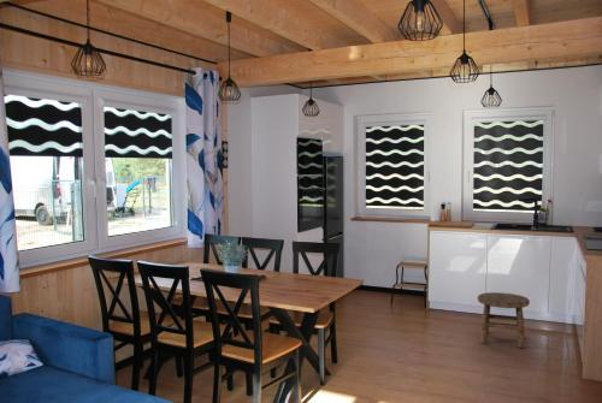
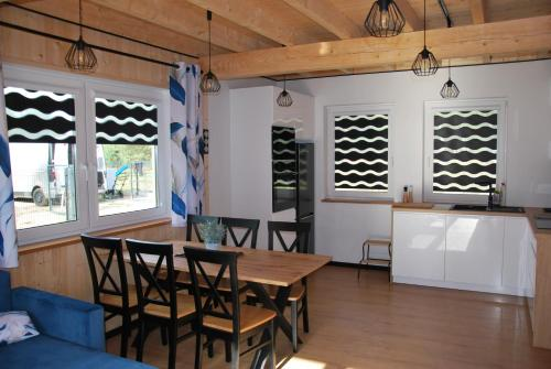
- stool [477,291,531,349]
